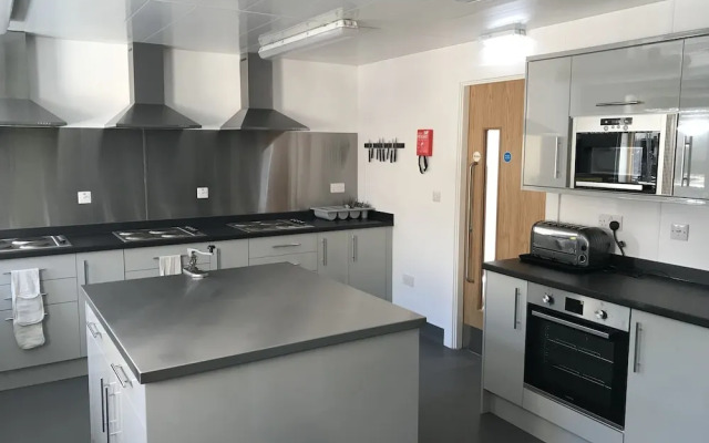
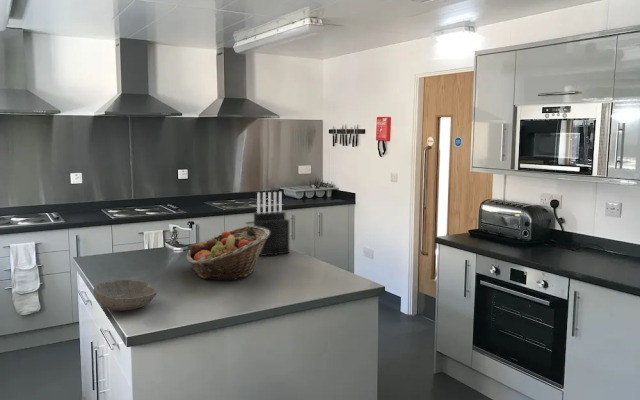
+ fruit basket [185,225,270,281]
+ bowl [93,279,158,312]
+ knife block [253,191,290,257]
